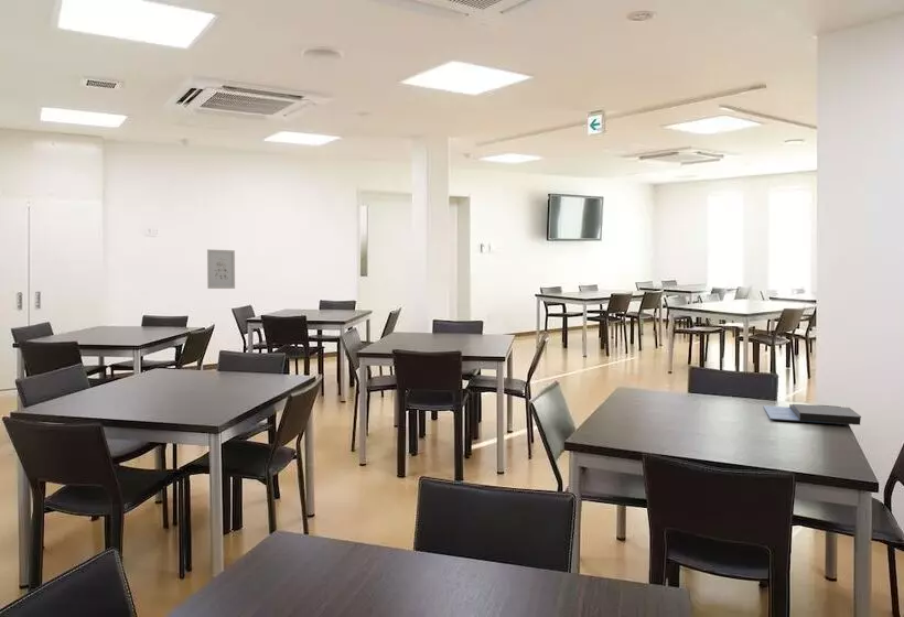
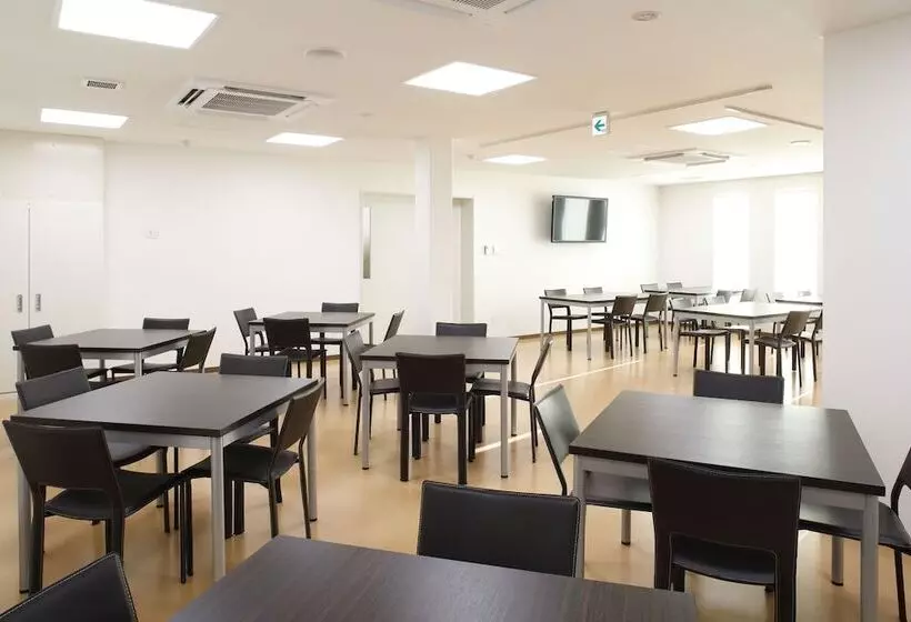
- notebook [763,403,862,426]
- wall art [206,248,236,290]
